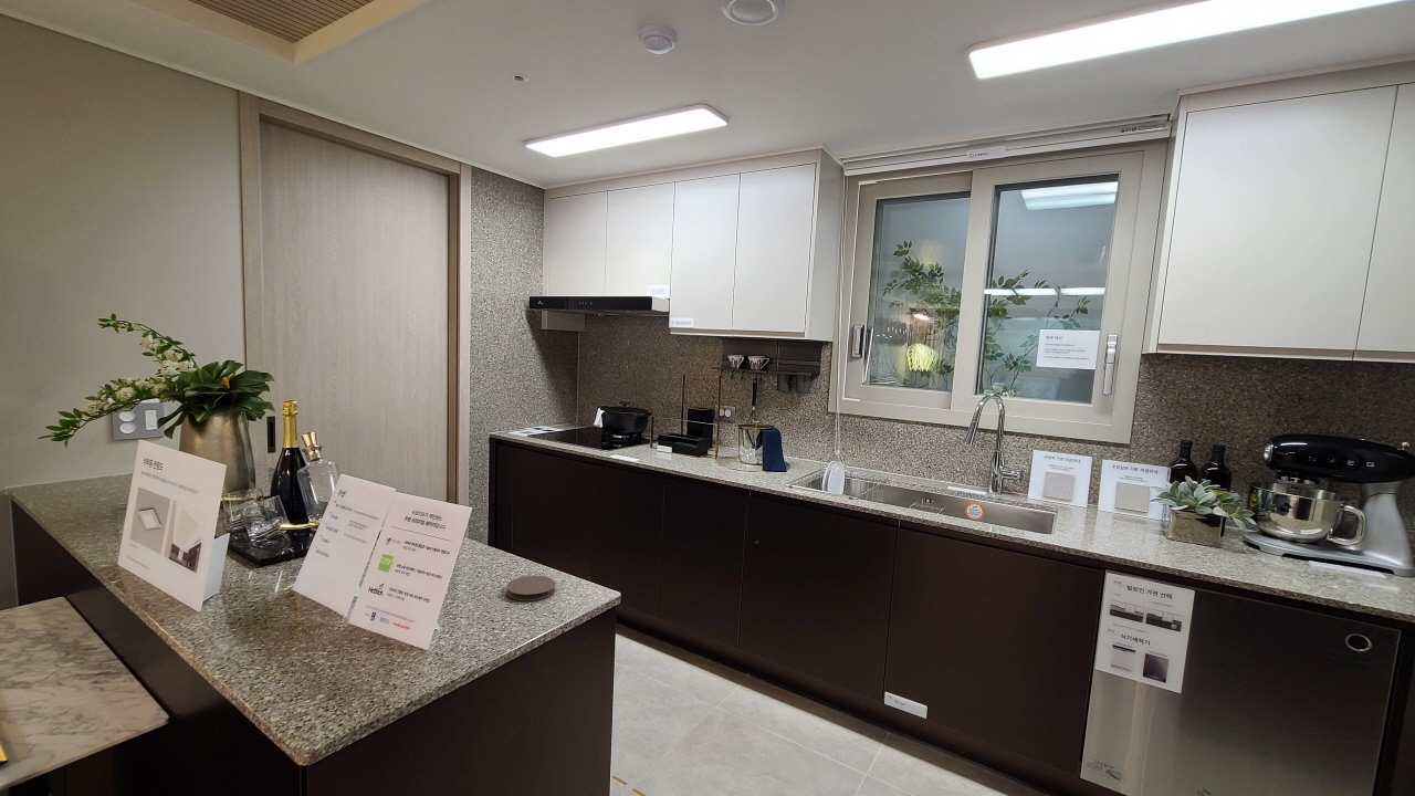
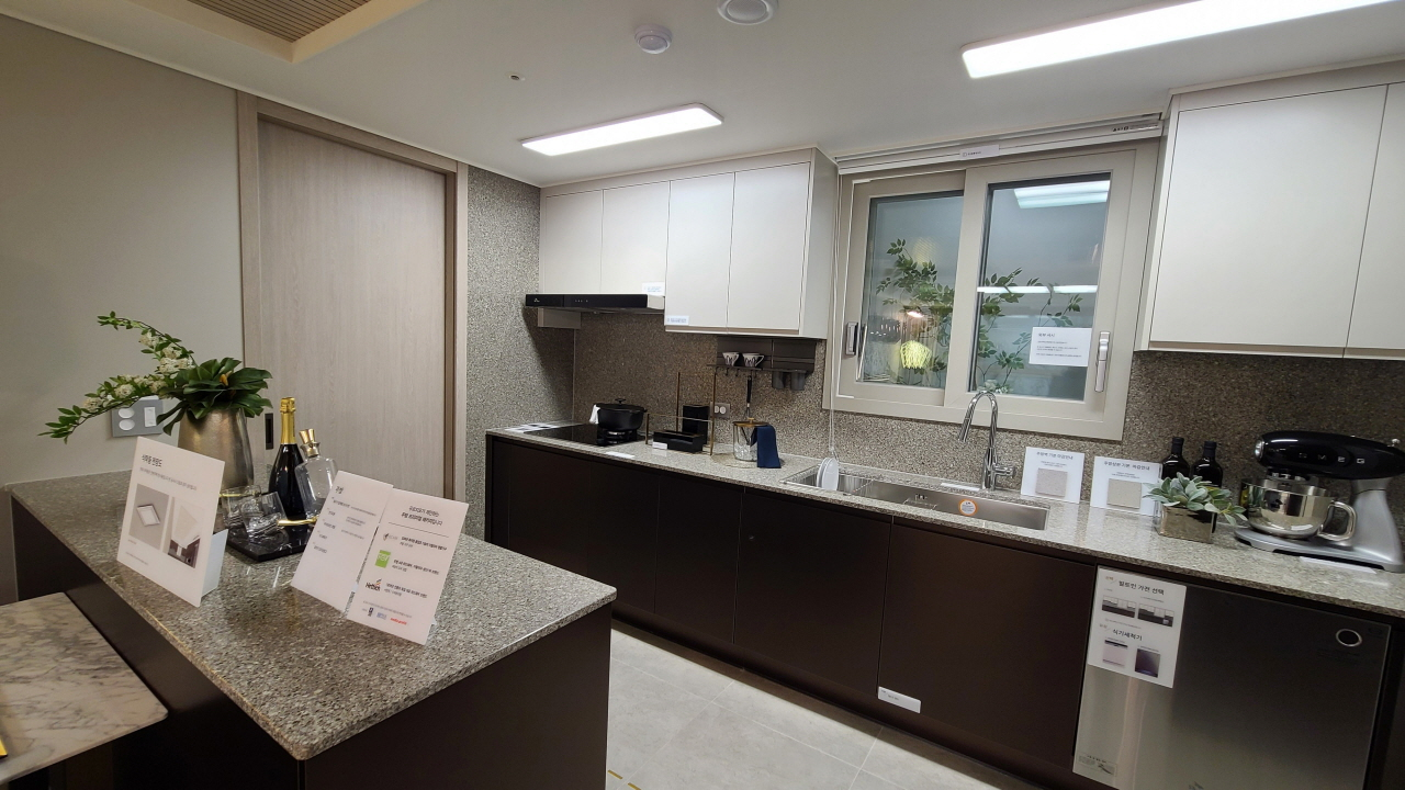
- coaster [505,575,556,601]
